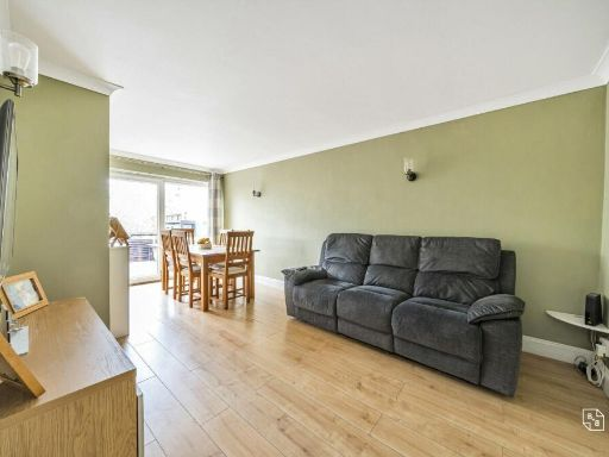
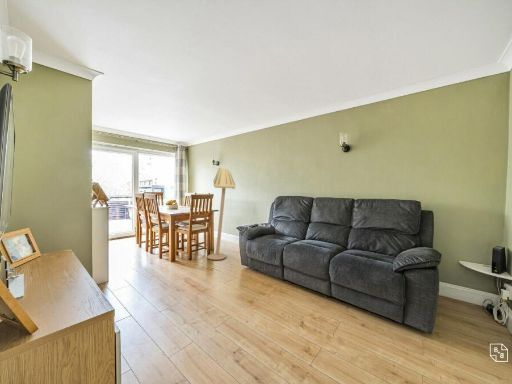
+ floor lamp [206,166,236,261]
